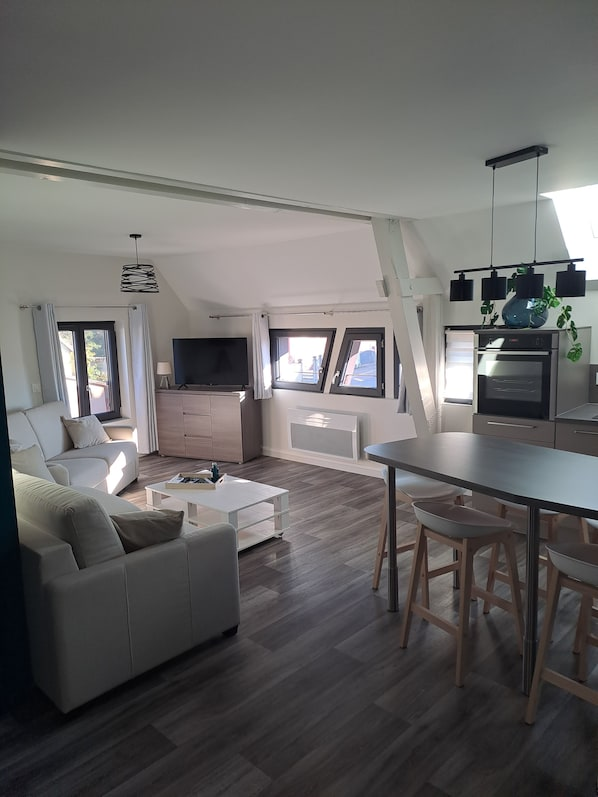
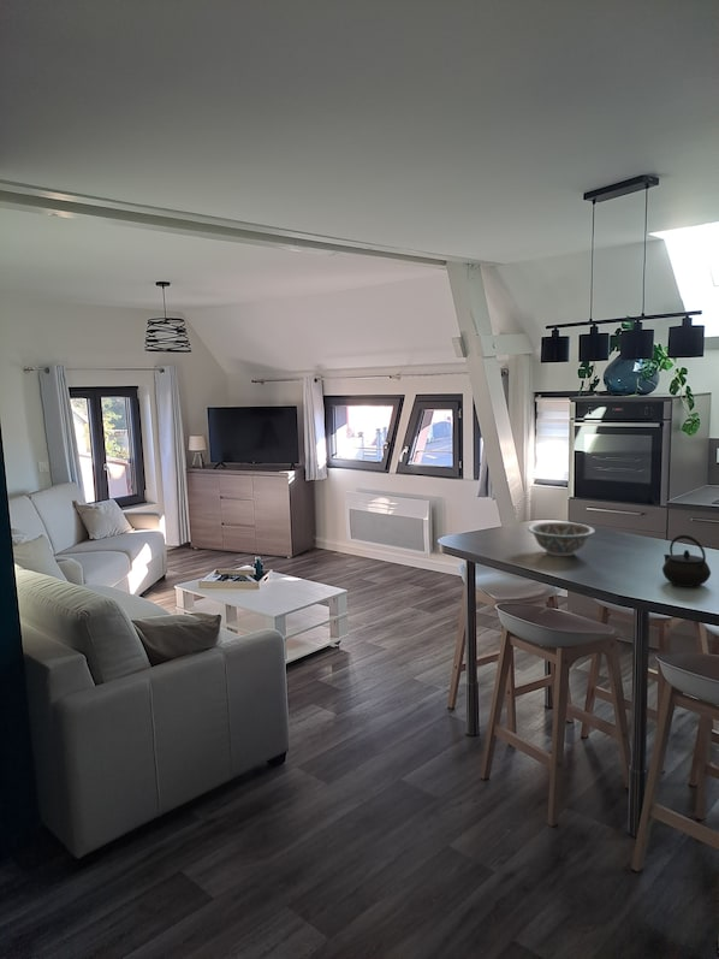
+ kettle [661,534,712,588]
+ decorative bowl [527,521,596,557]
